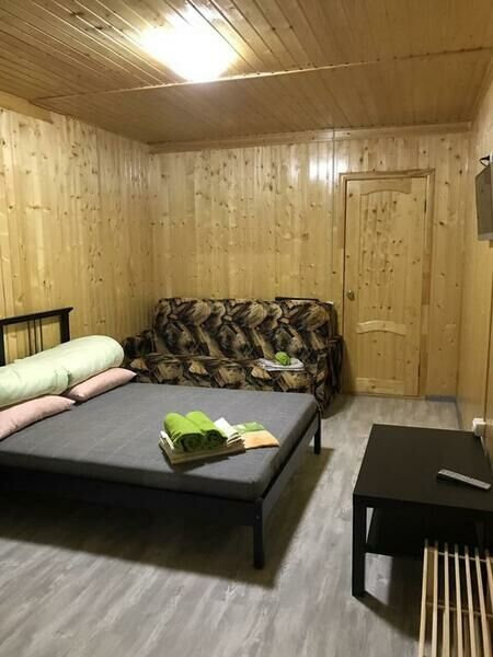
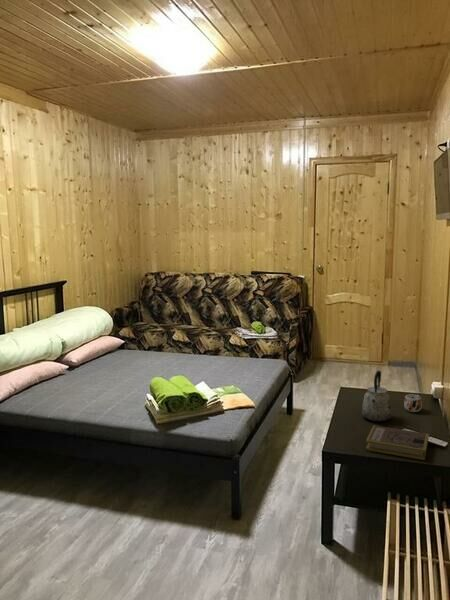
+ book [365,424,430,461]
+ mug [403,393,423,413]
+ kettle [361,370,392,423]
